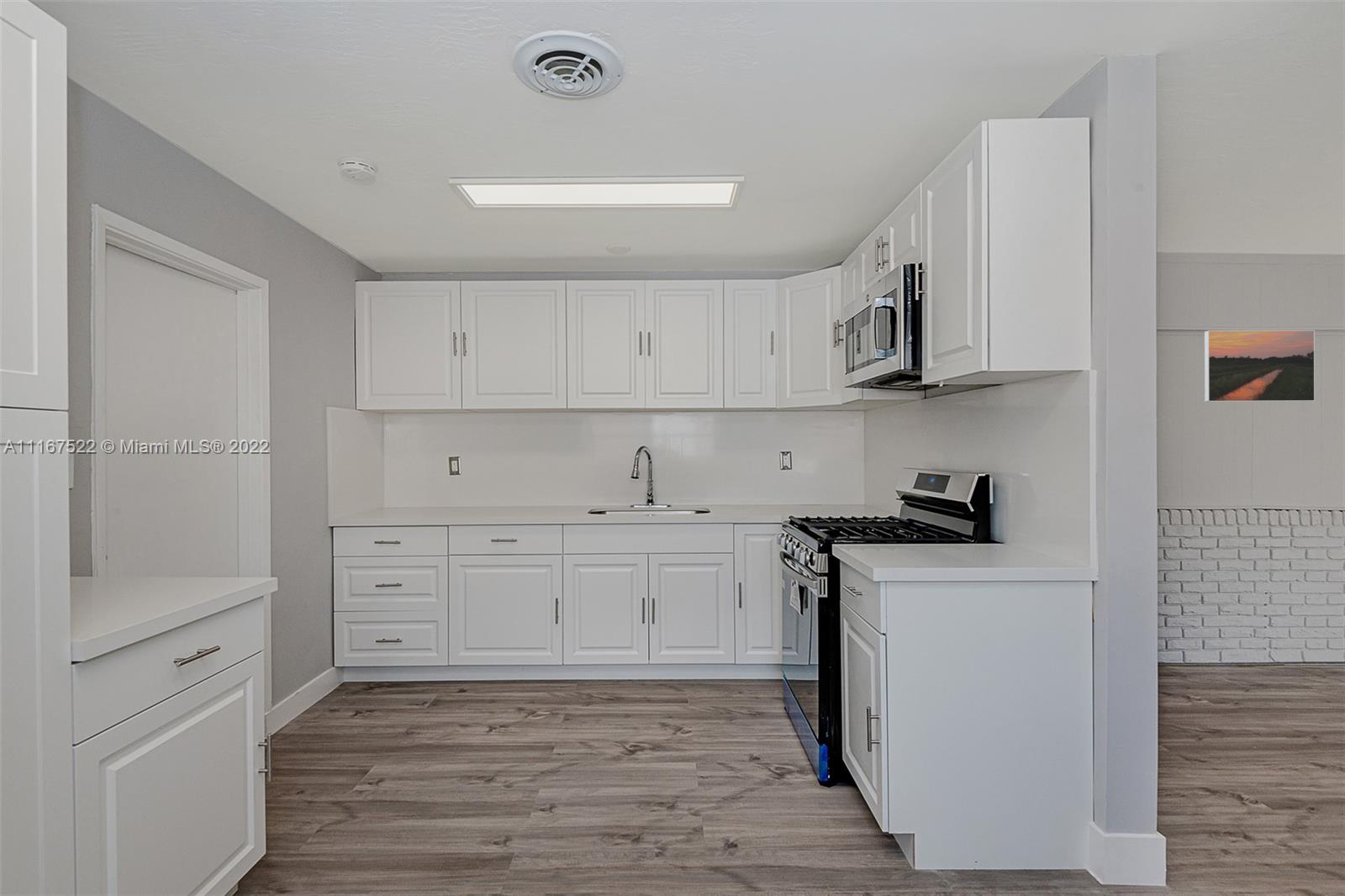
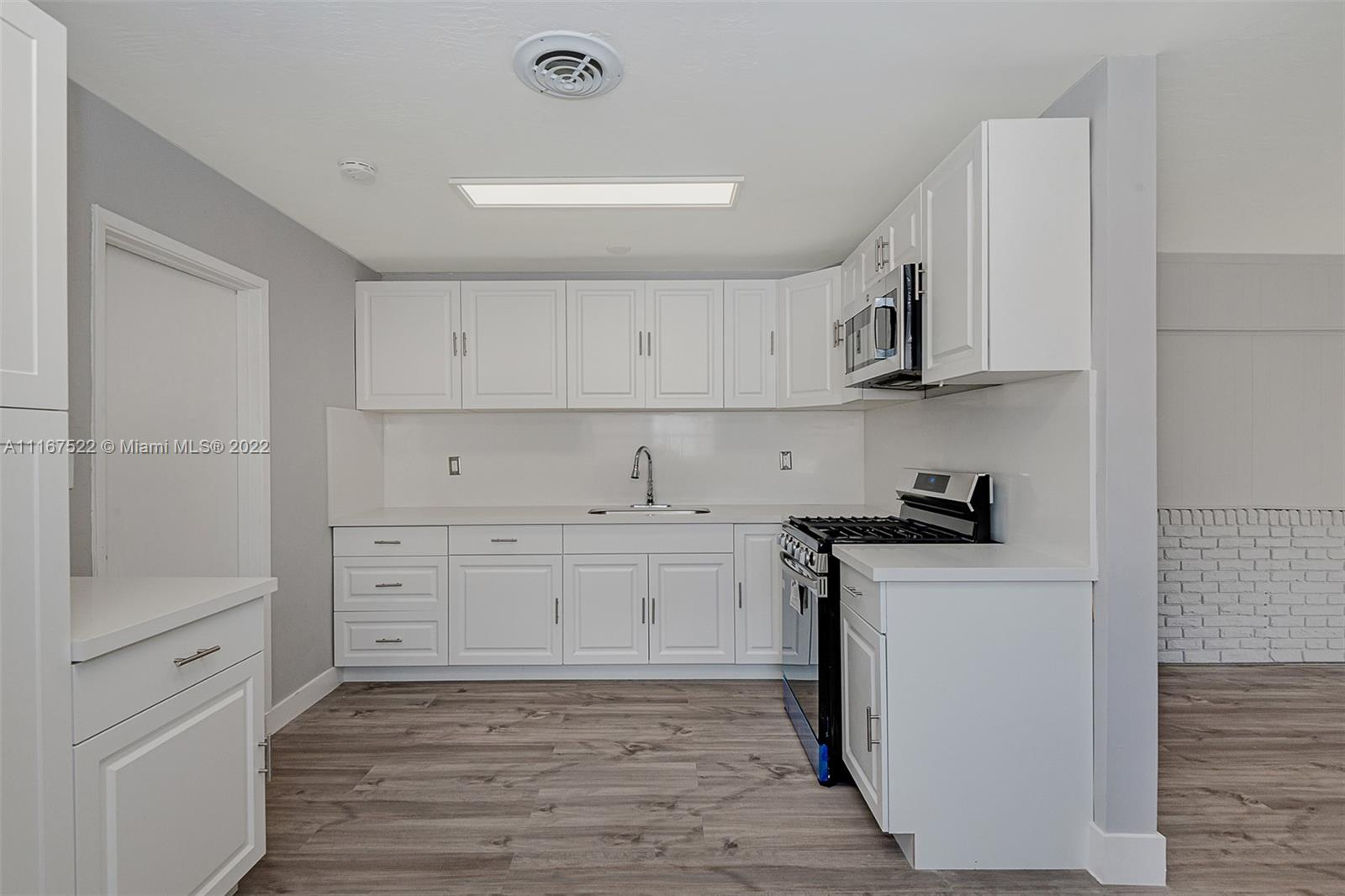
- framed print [1204,329,1316,403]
